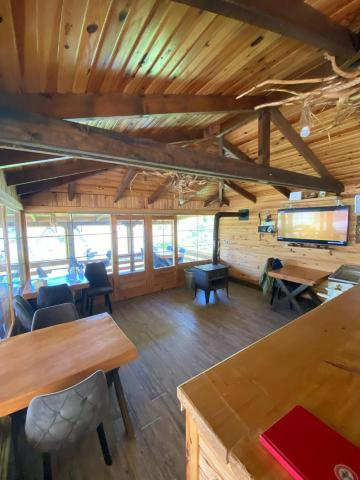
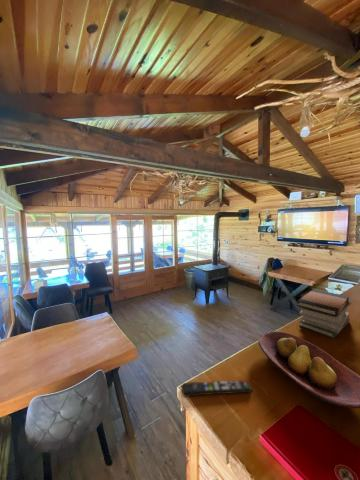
+ remote control [181,379,254,398]
+ book stack [296,288,352,339]
+ fruit bowl [258,330,360,409]
